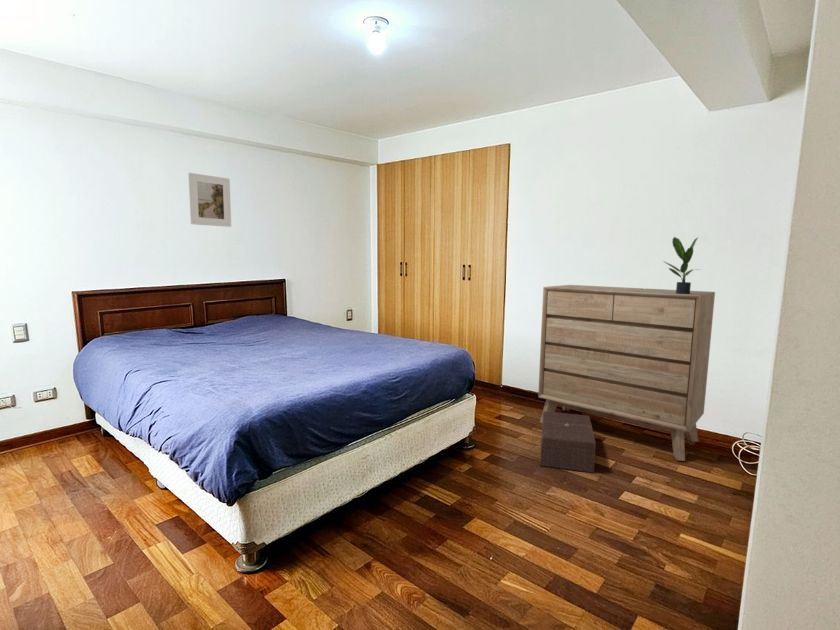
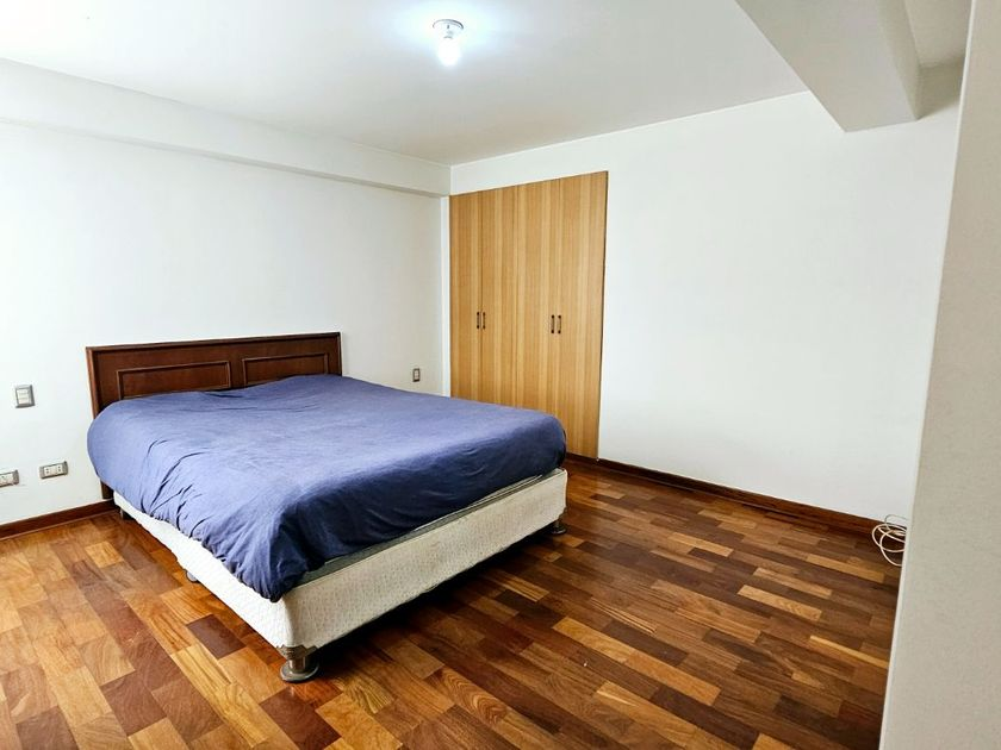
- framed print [187,172,232,228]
- dresser [537,284,716,462]
- potted plant [664,236,700,294]
- storage box [539,410,597,474]
